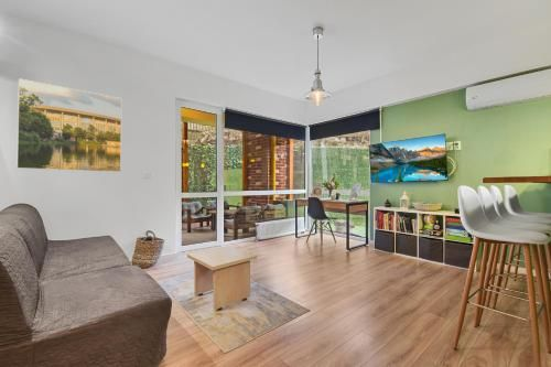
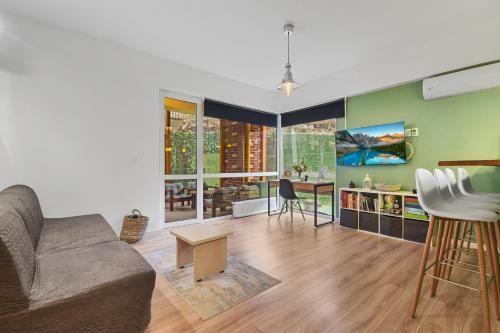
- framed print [15,77,122,173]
